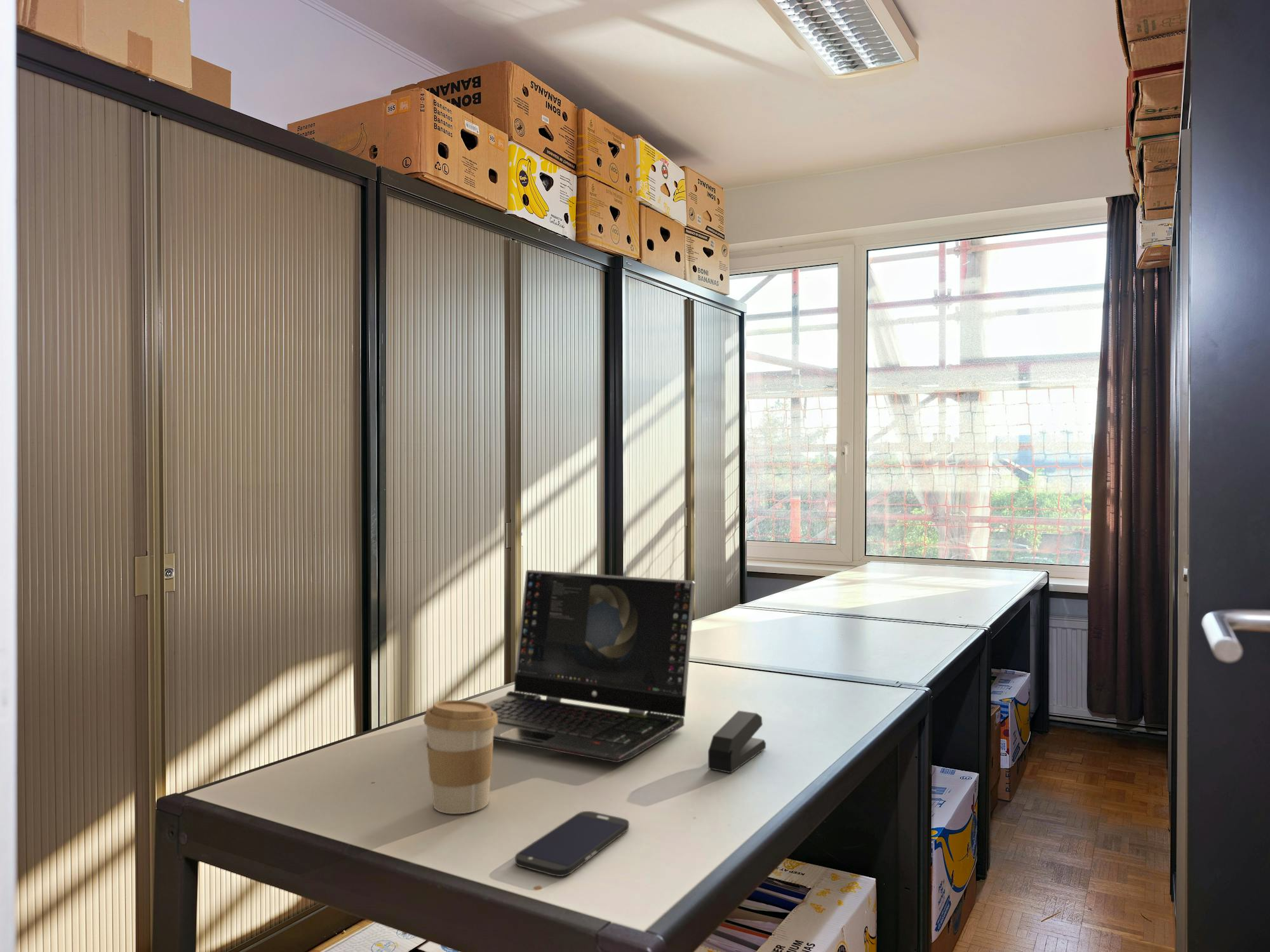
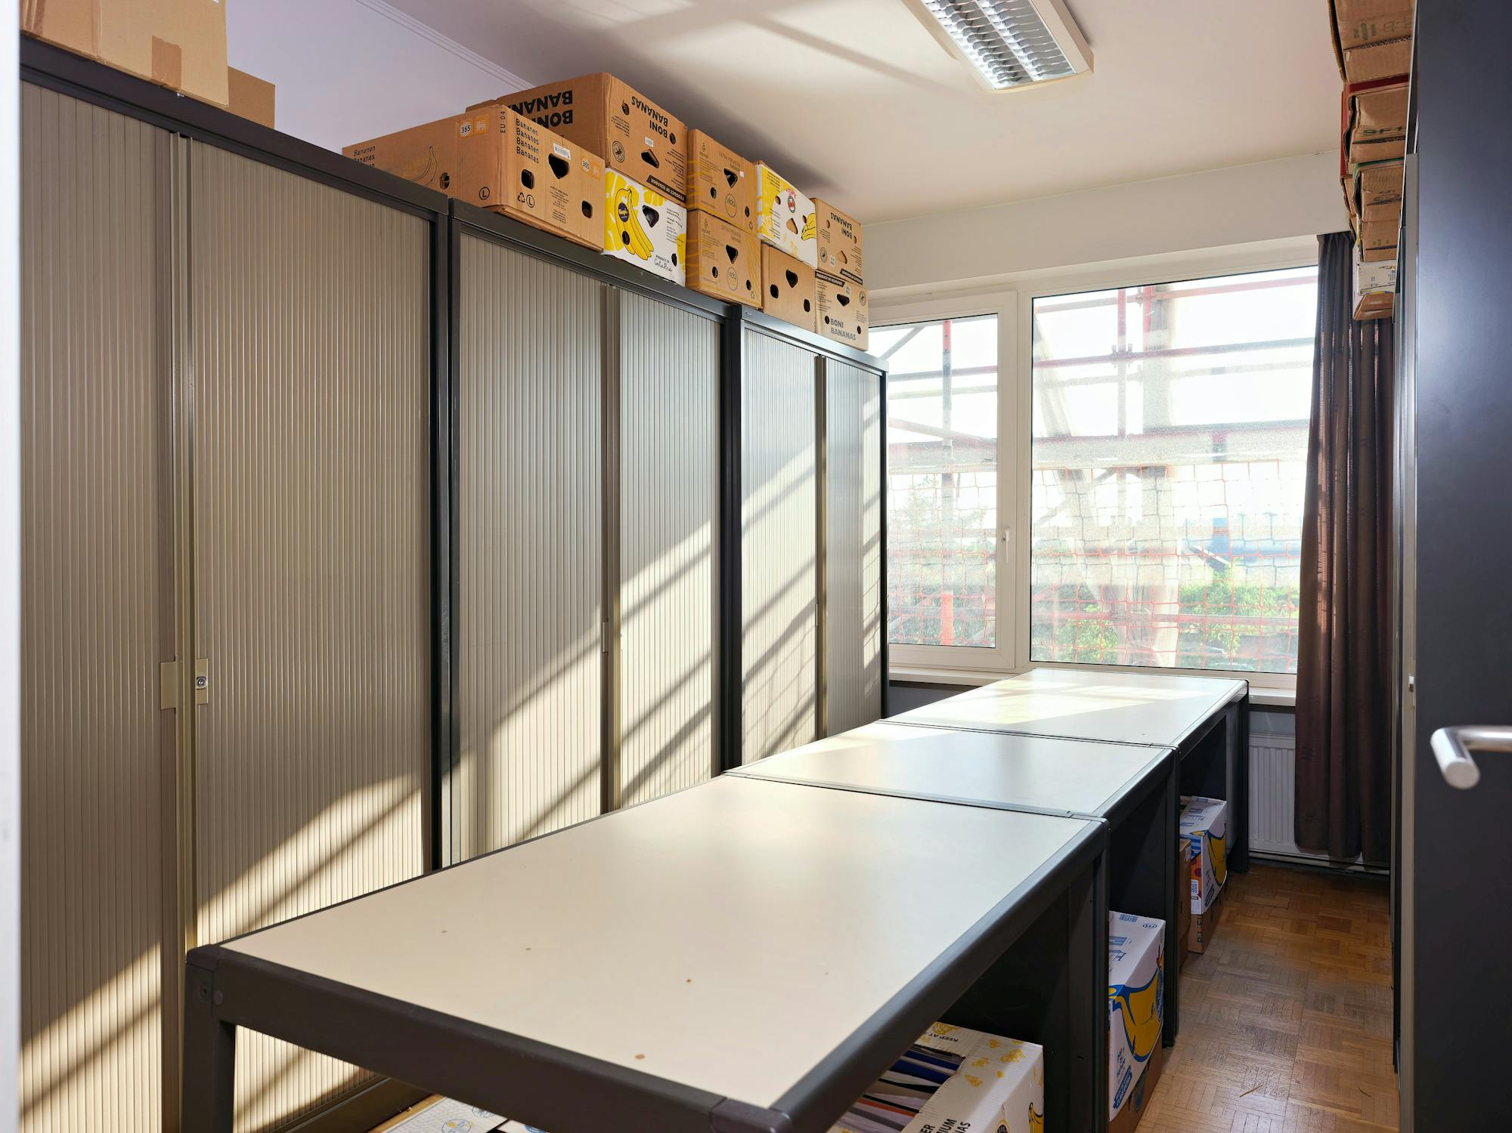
- smartphone [514,810,630,877]
- stapler [707,710,766,774]
- coffee cup [423,699,498,814]
- laptop computer [484,569,696,763]
